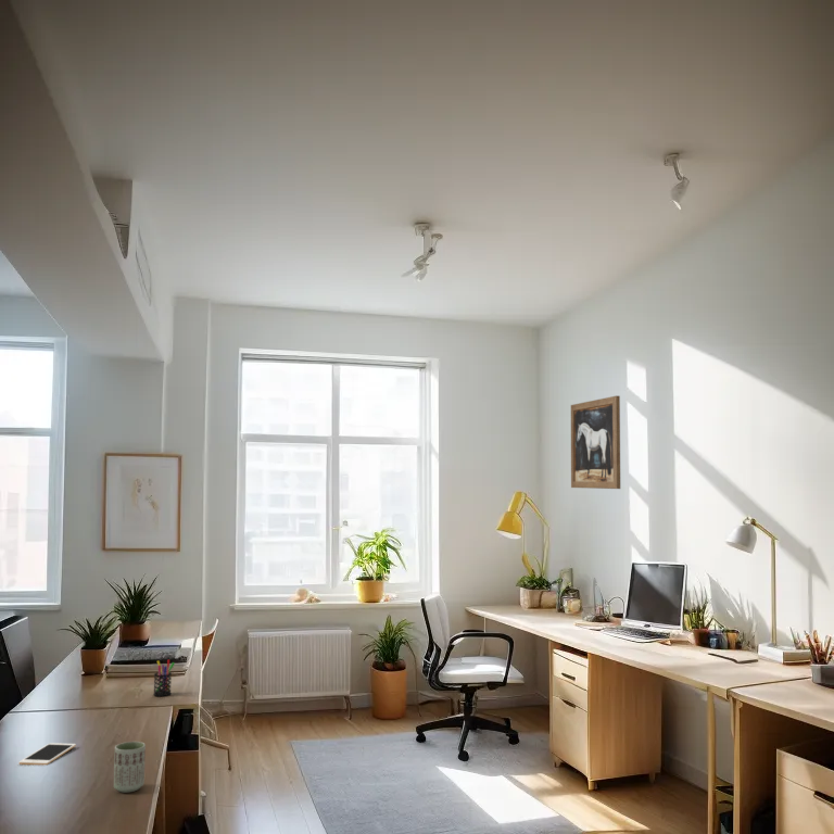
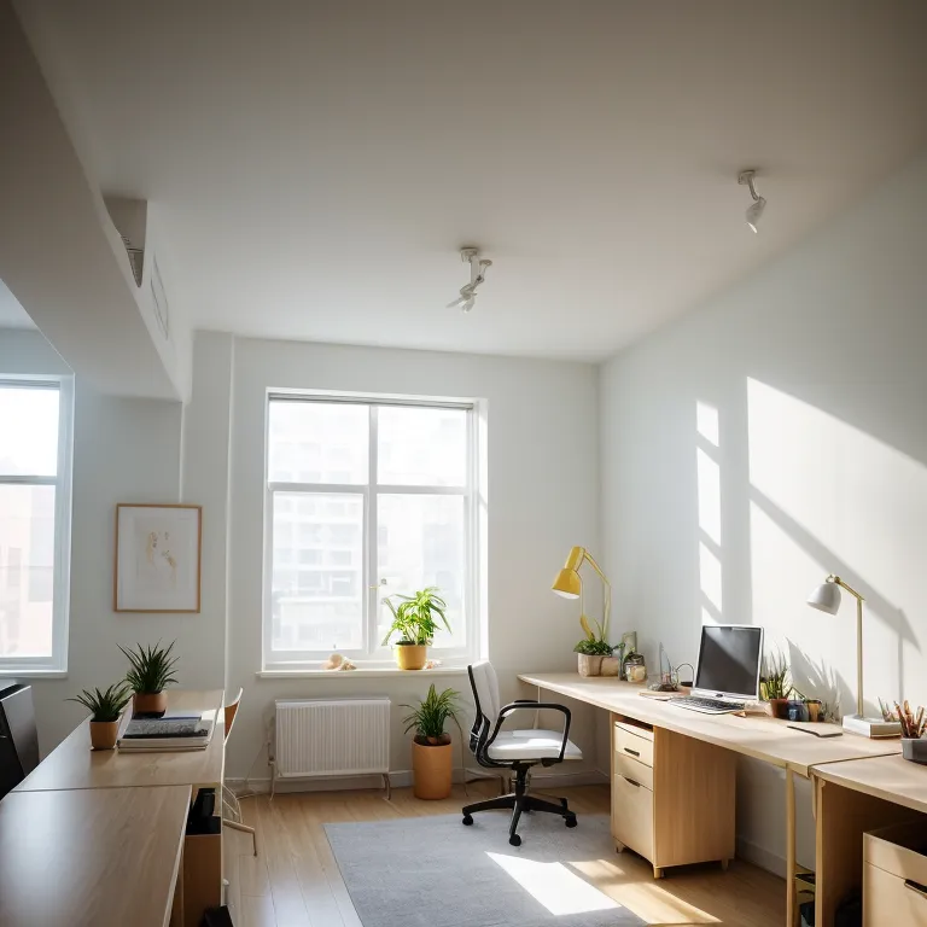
- cup [113,741,147,794]
- pen holder [152,659,176,697]
- cell phone [18,742,77,766]
- wall art [570,395,621,490]
